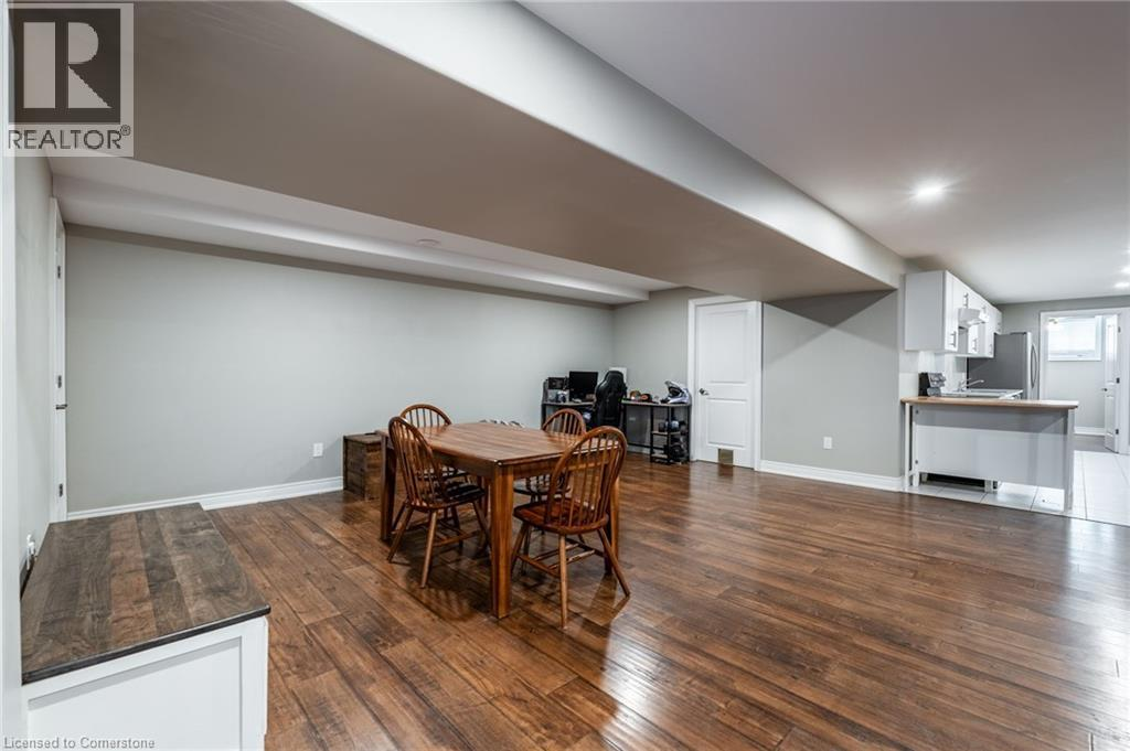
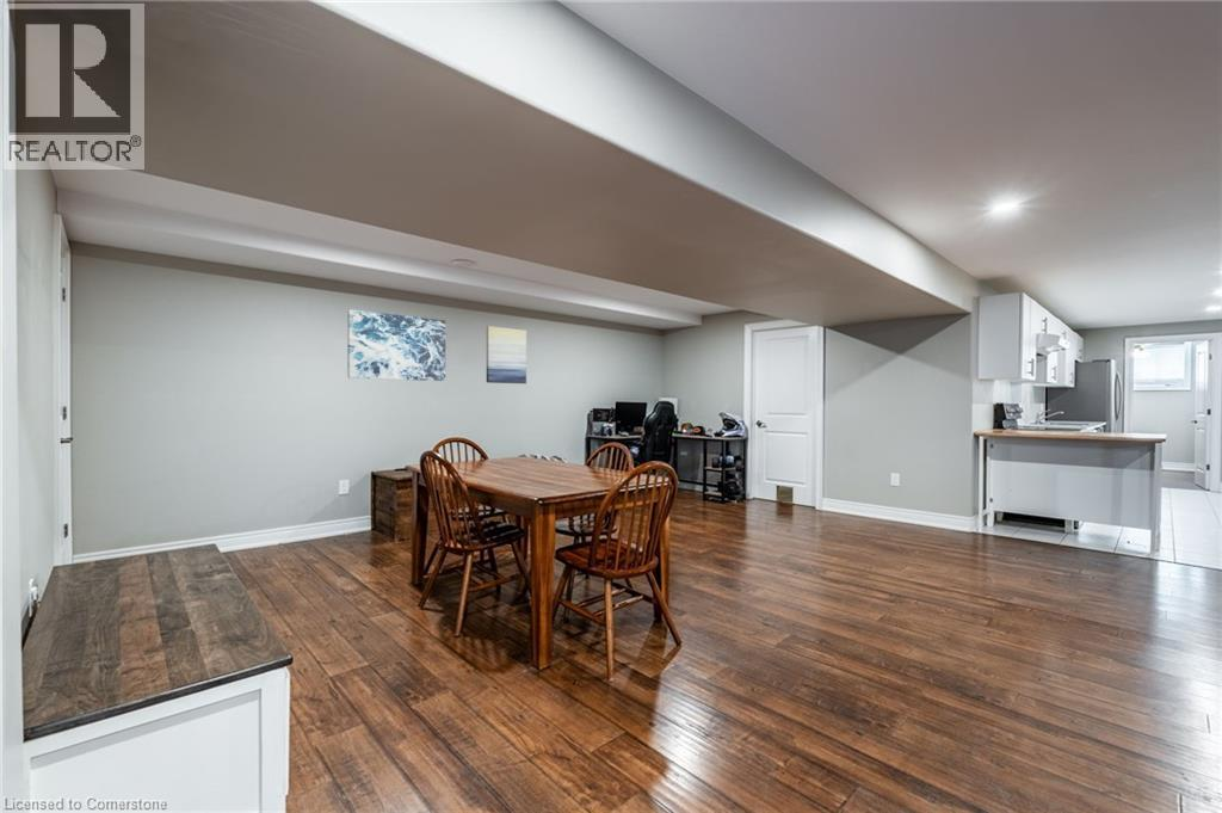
+ wall art [346,308,446,382]
+ wall art [486,325,527,384]
